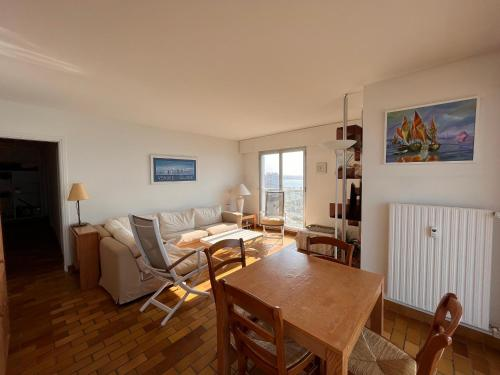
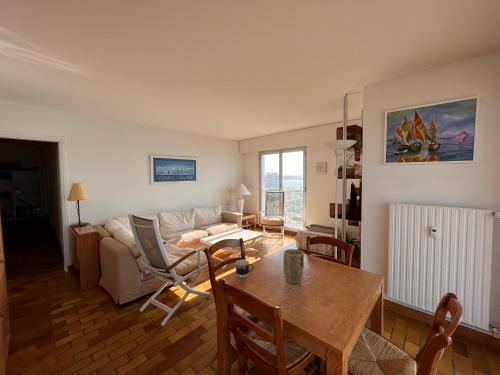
+ plant pot [282,248,305,285]
+ cup [235,259,254,279]
